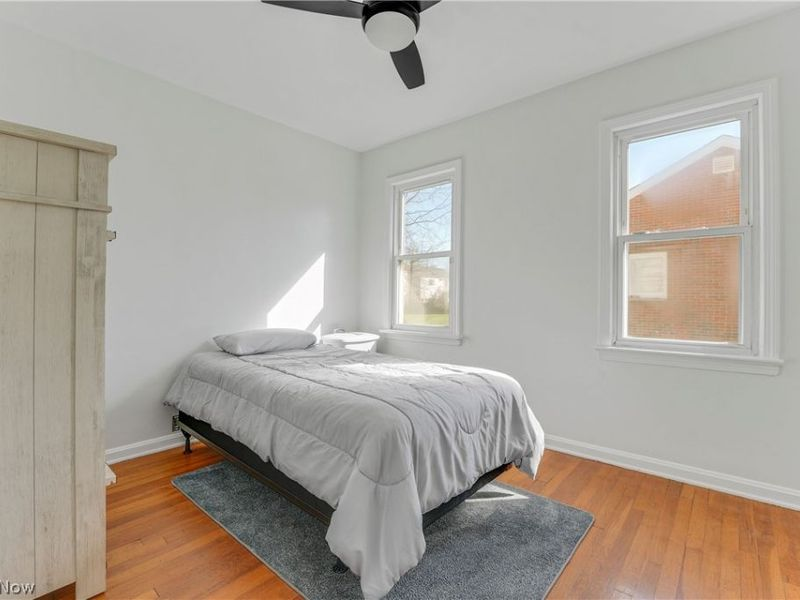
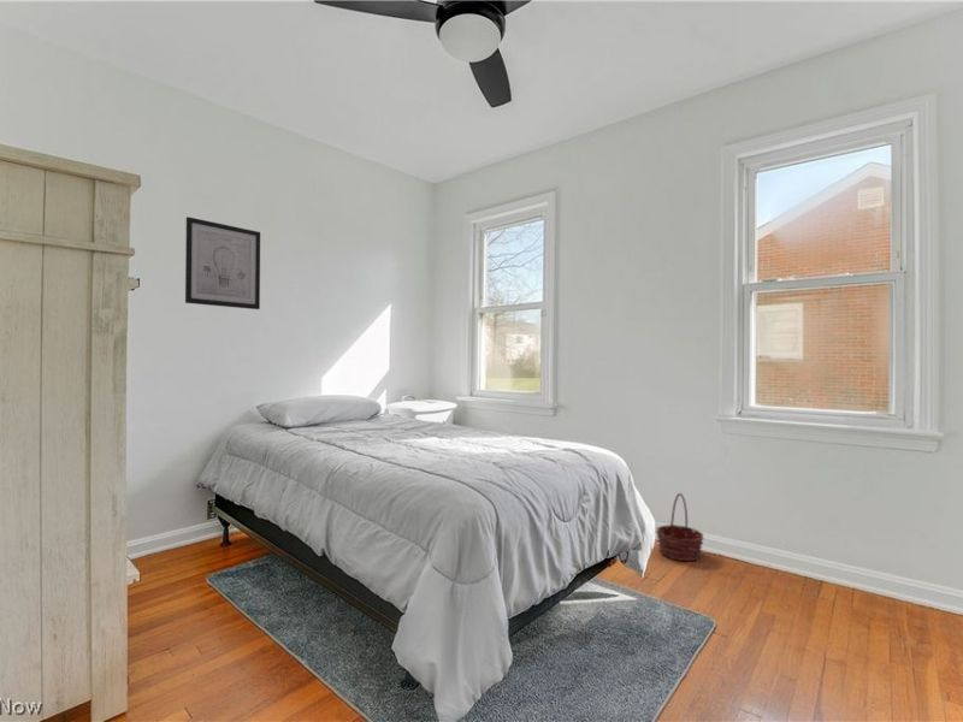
+ basket [655,492,705,562]
+ wall art [184,215,261,310]
